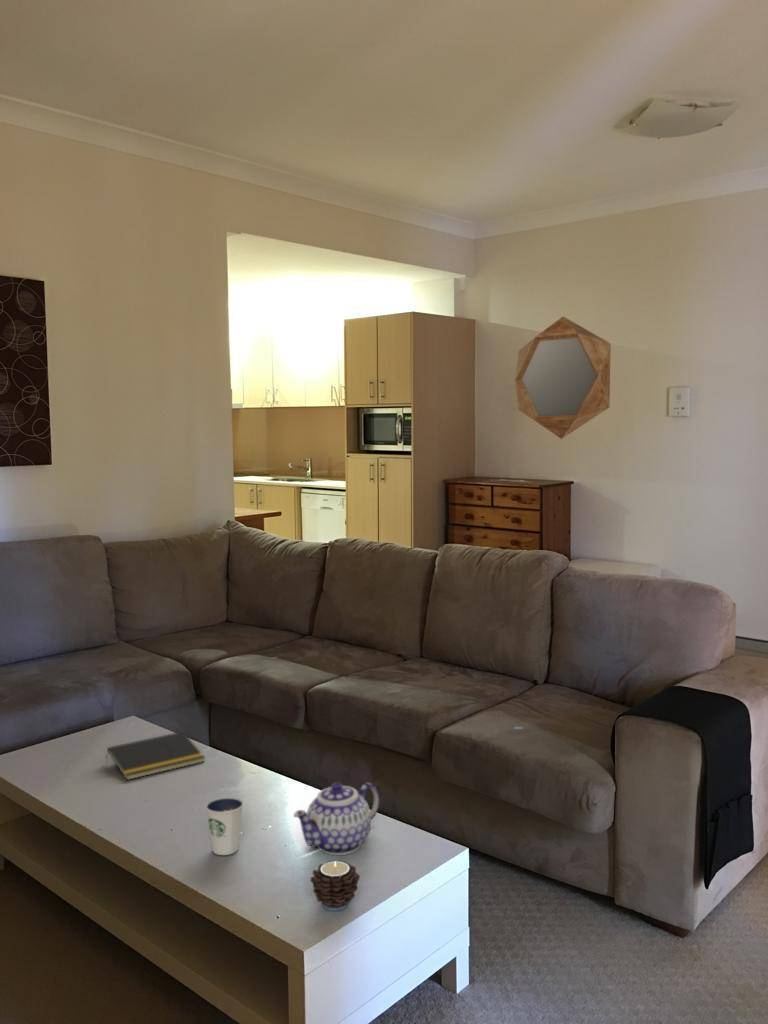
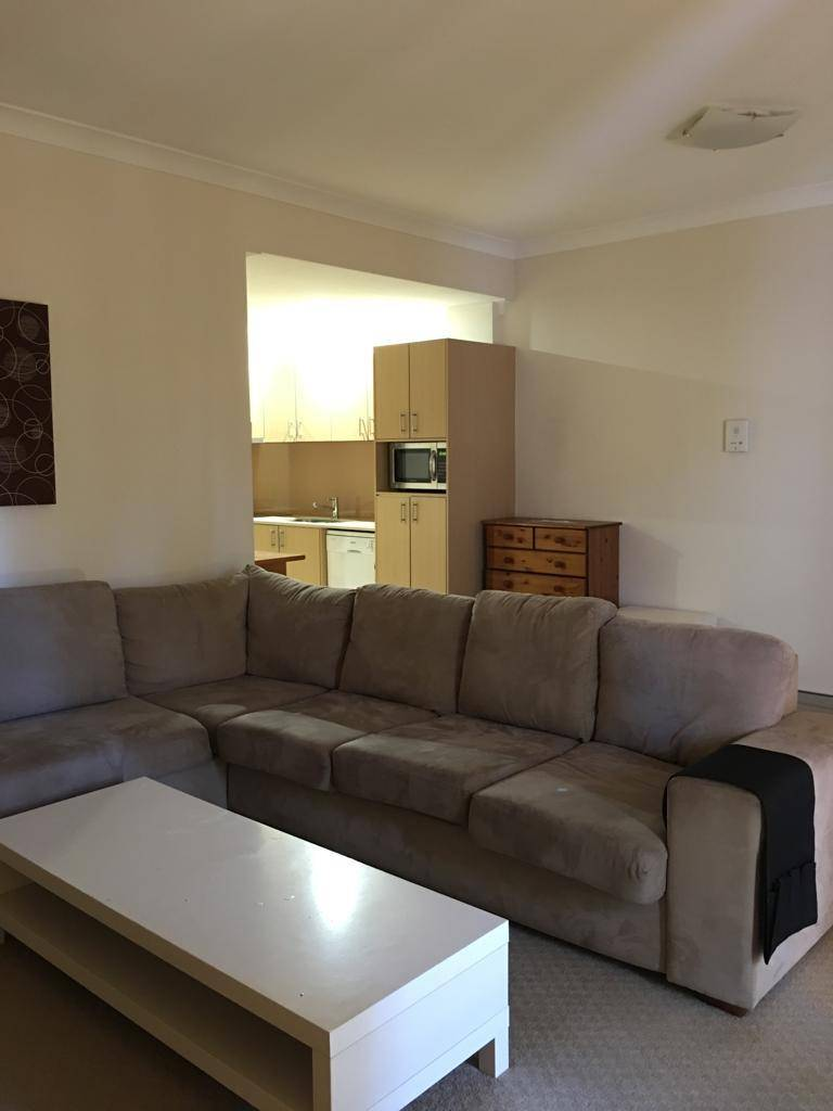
- candle [309,860,361,912]
- home mirror [514,315,612,440]
- teapot [293,781,380,856]
- notepad [105,730,206,781]
- dixie cup [204,796,244,856]
